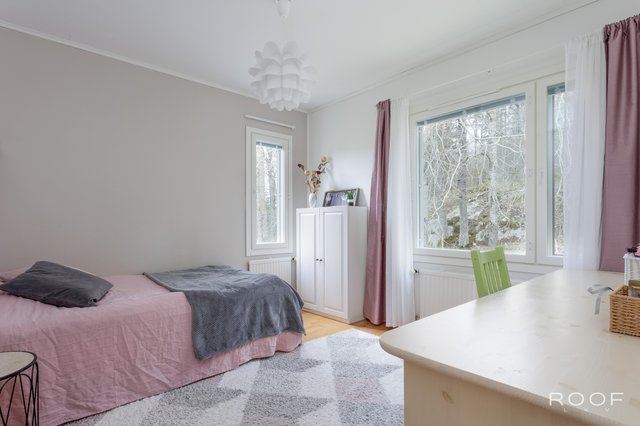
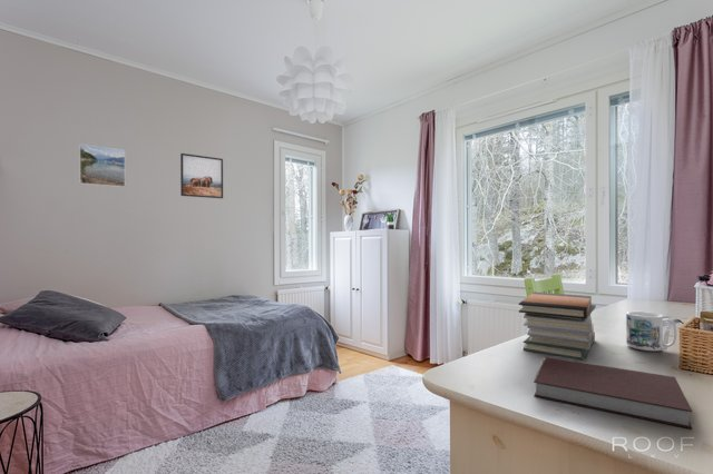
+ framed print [179,152,224,199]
+ notebook [533,356,693,429]
+ mug [625,310,677,352]
+ book stack [518,290,597,361]
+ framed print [78,144,126,188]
